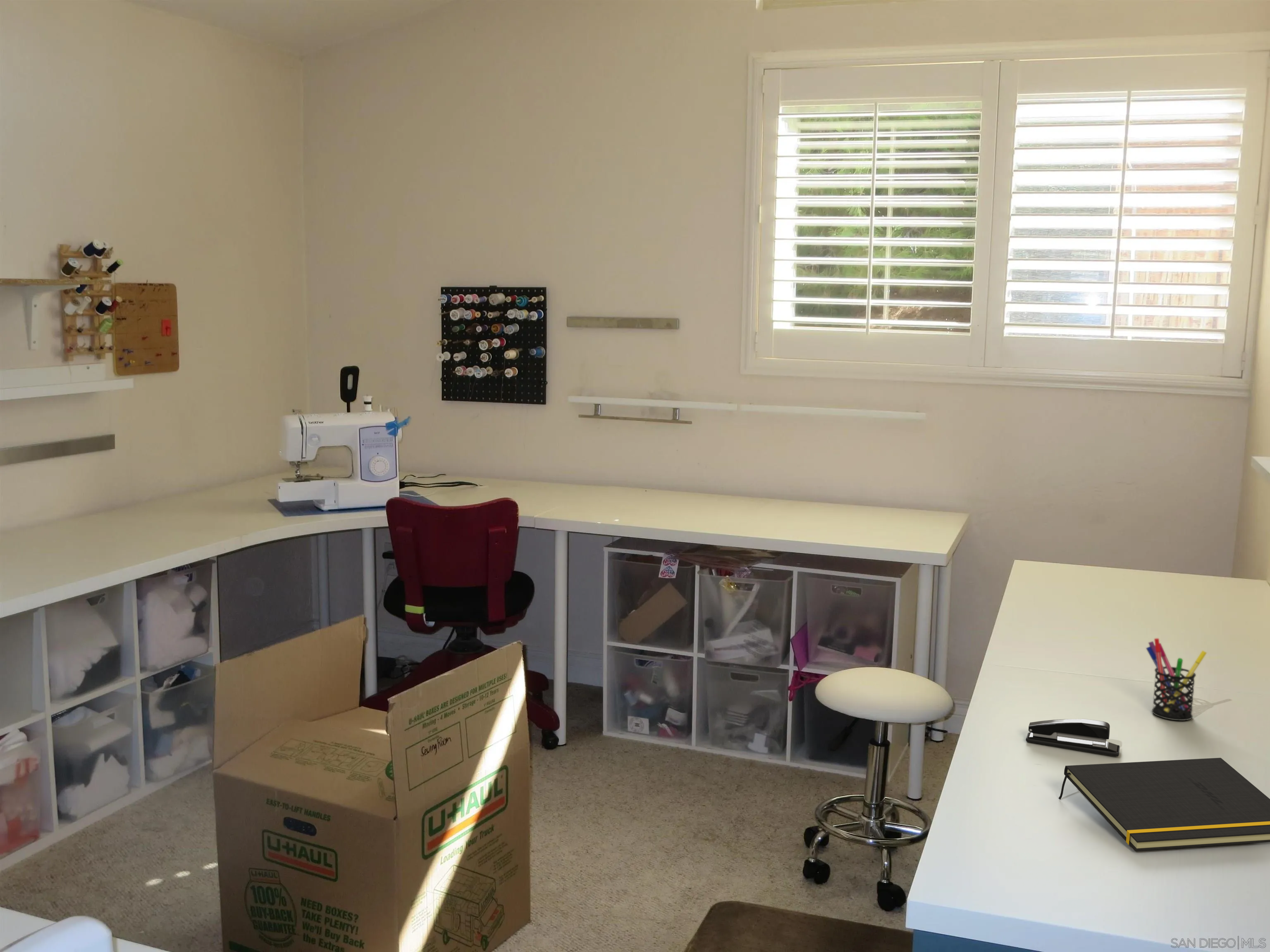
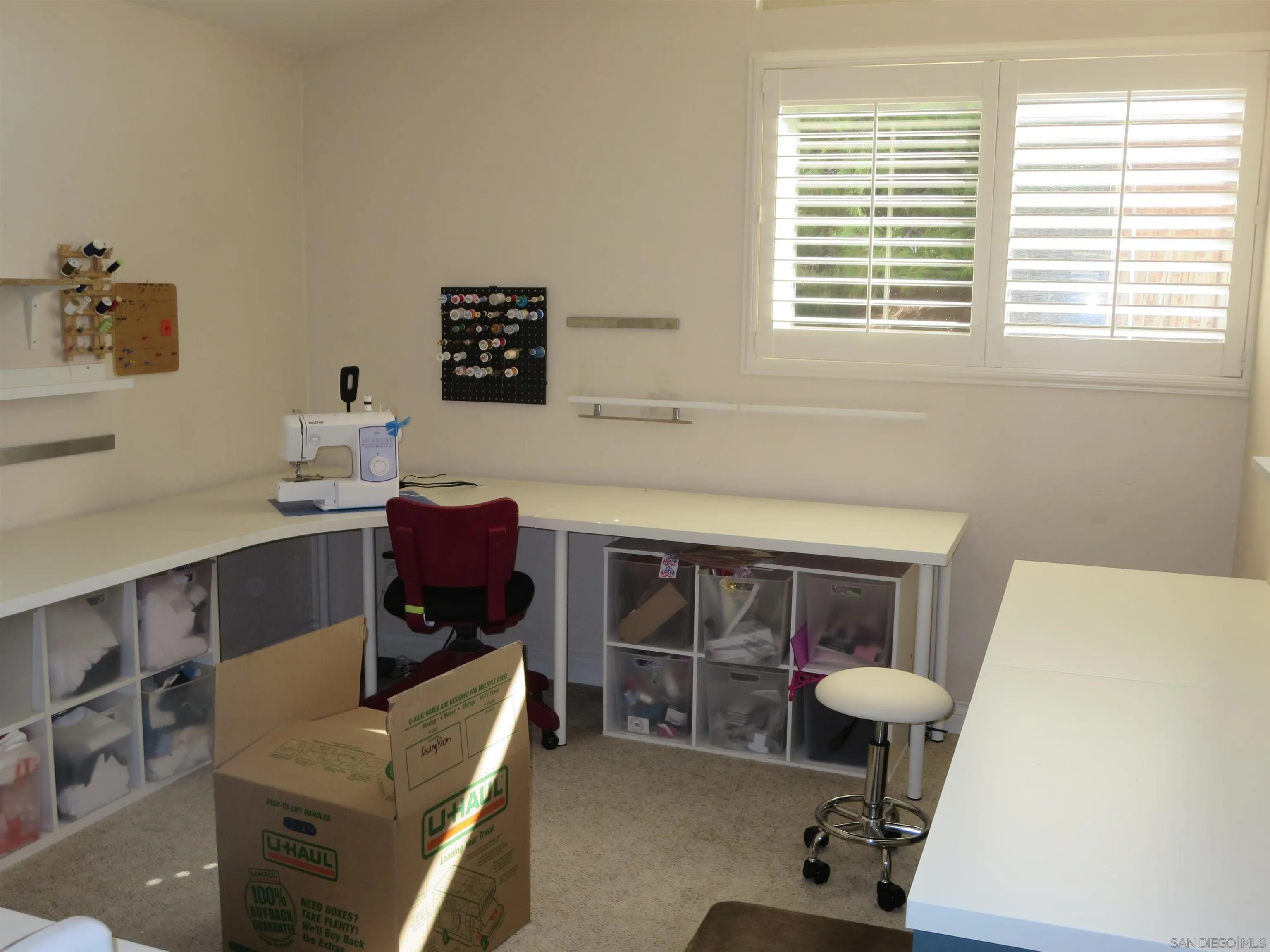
- notepad [1058,757,1270,851]
- pen holder [1146,638,1207,721]
- stapler [1026,718,1120,757]
